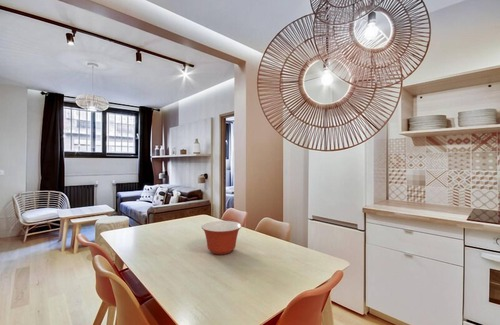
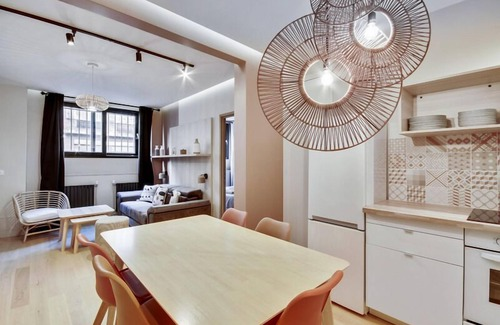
- mixing bowl [201,220,242,256]
